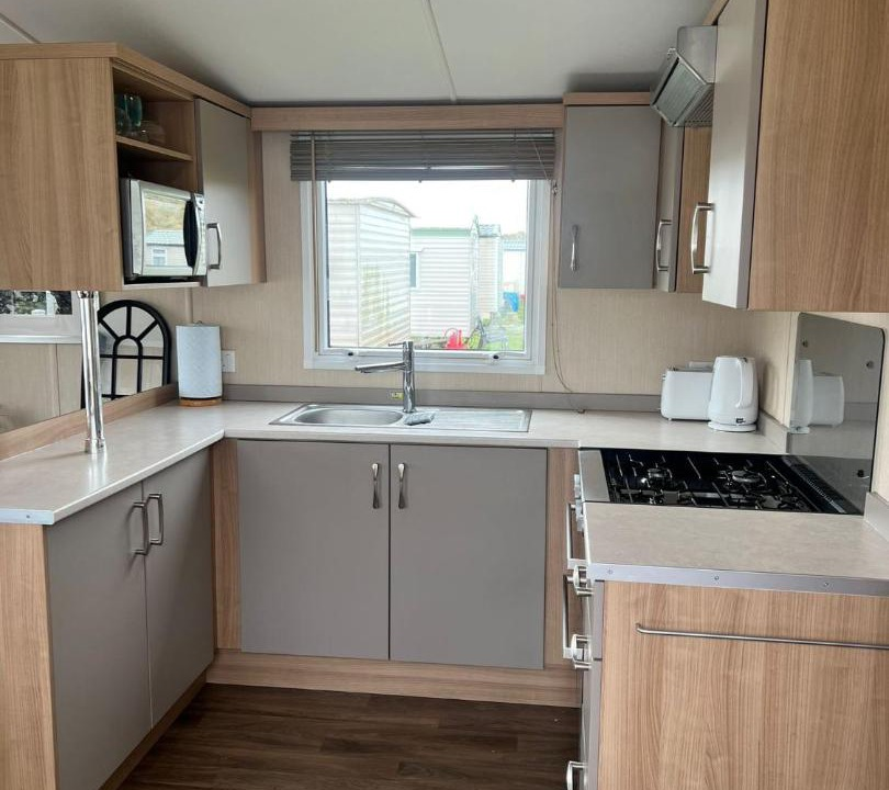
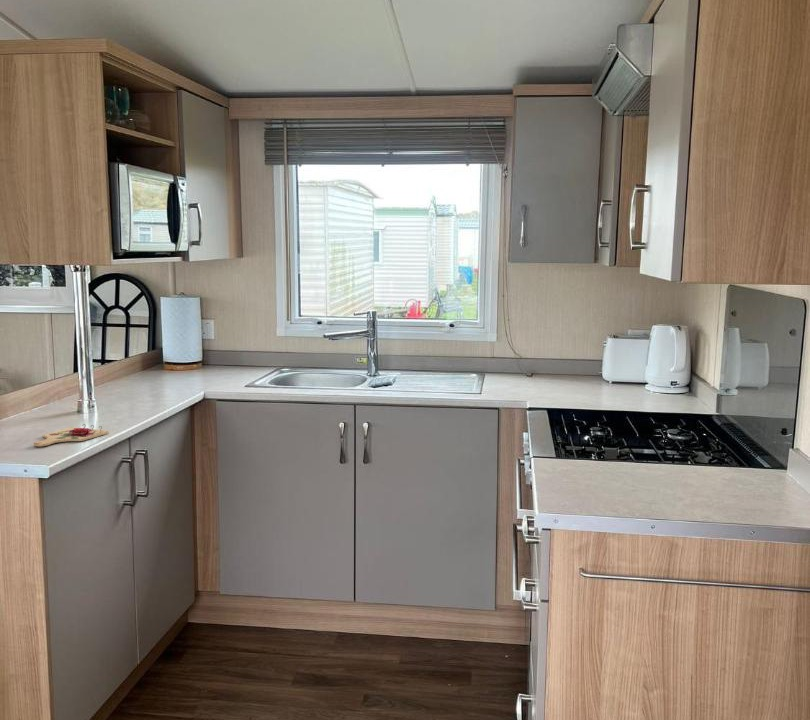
+ cutting board [33,423,110,447]
